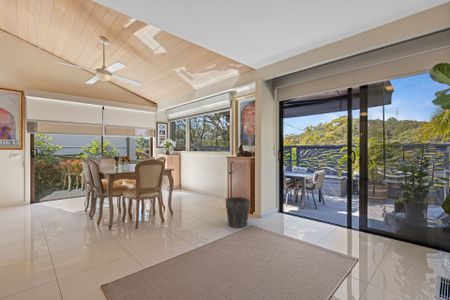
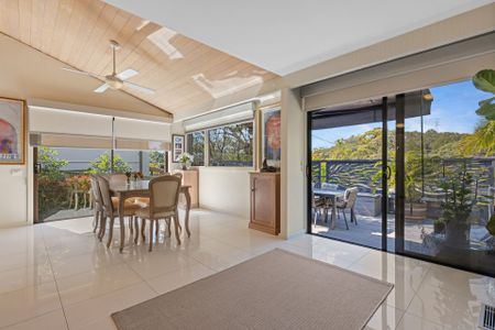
- waste bin [224,196,251,228]
